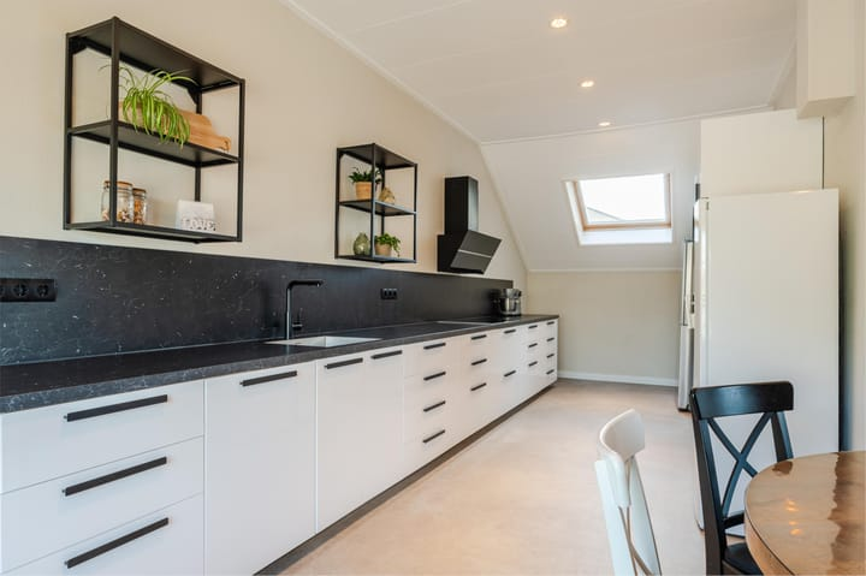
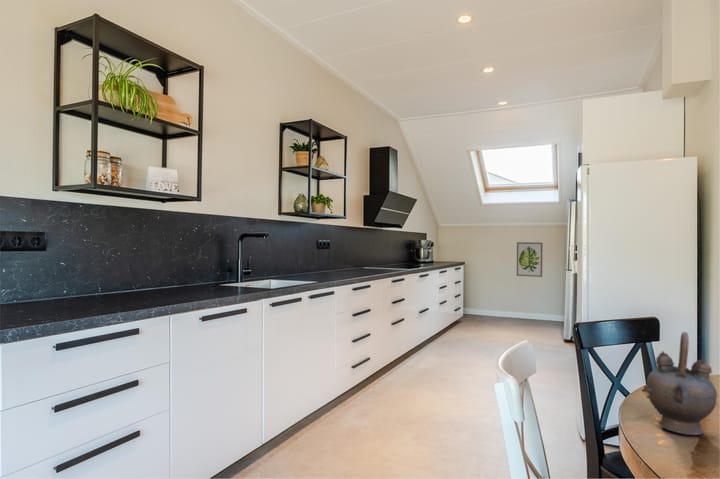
+ wall art [516,241,544,278]
+ teapot [645,331,718,436]
